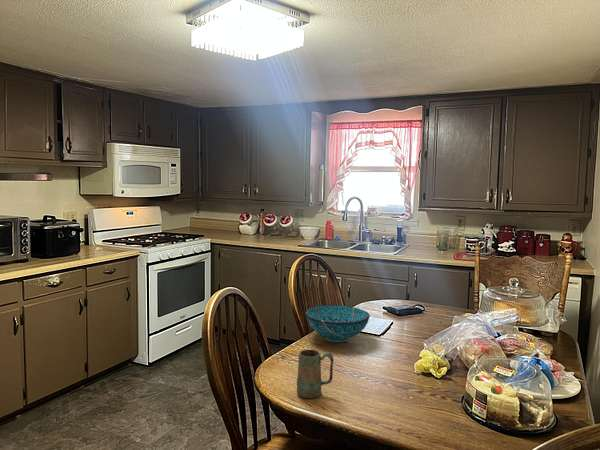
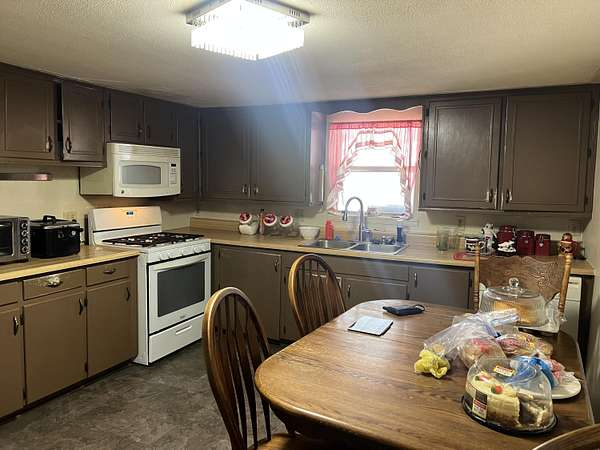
- mug [296,349,335,399]
- bowl [304,304,371,343]
